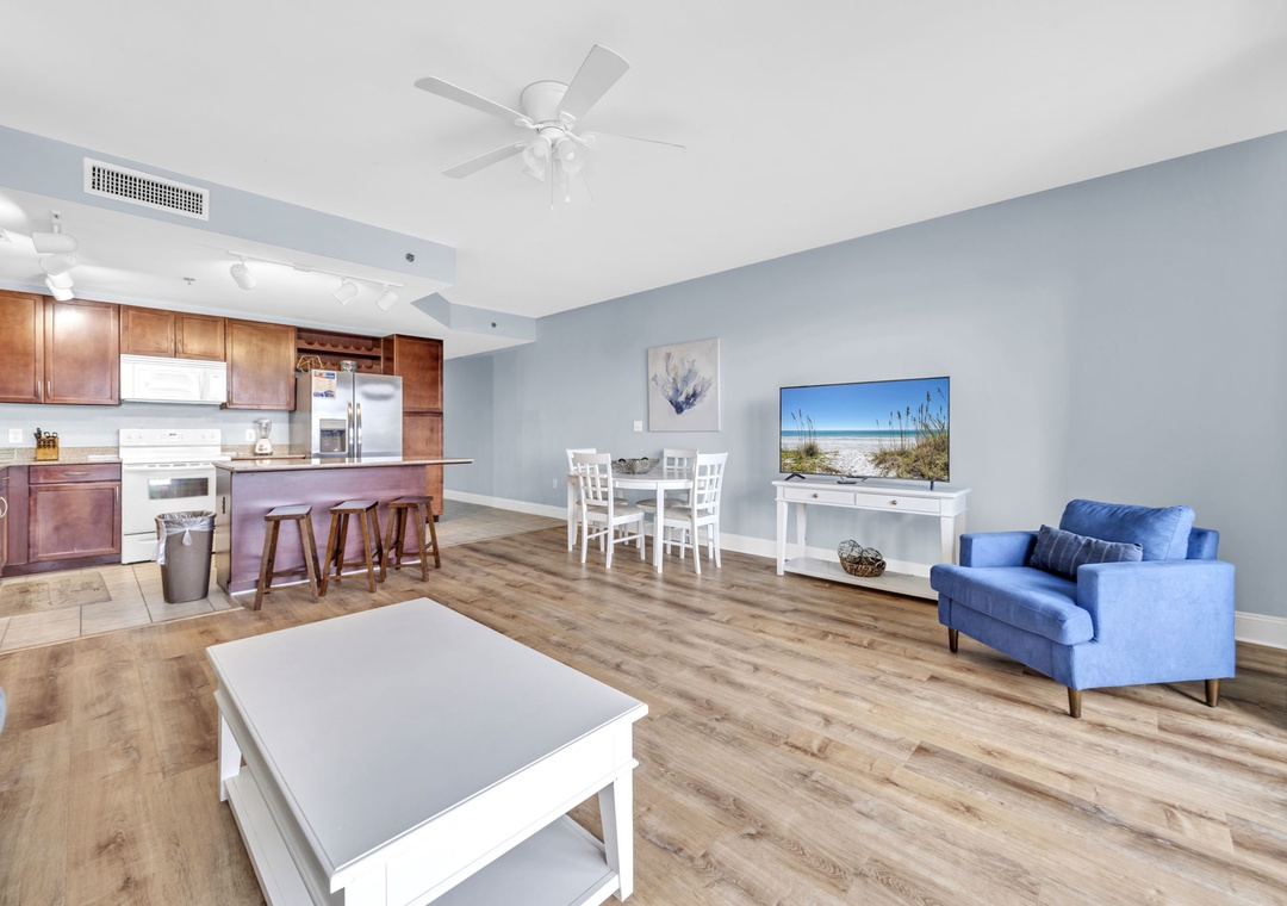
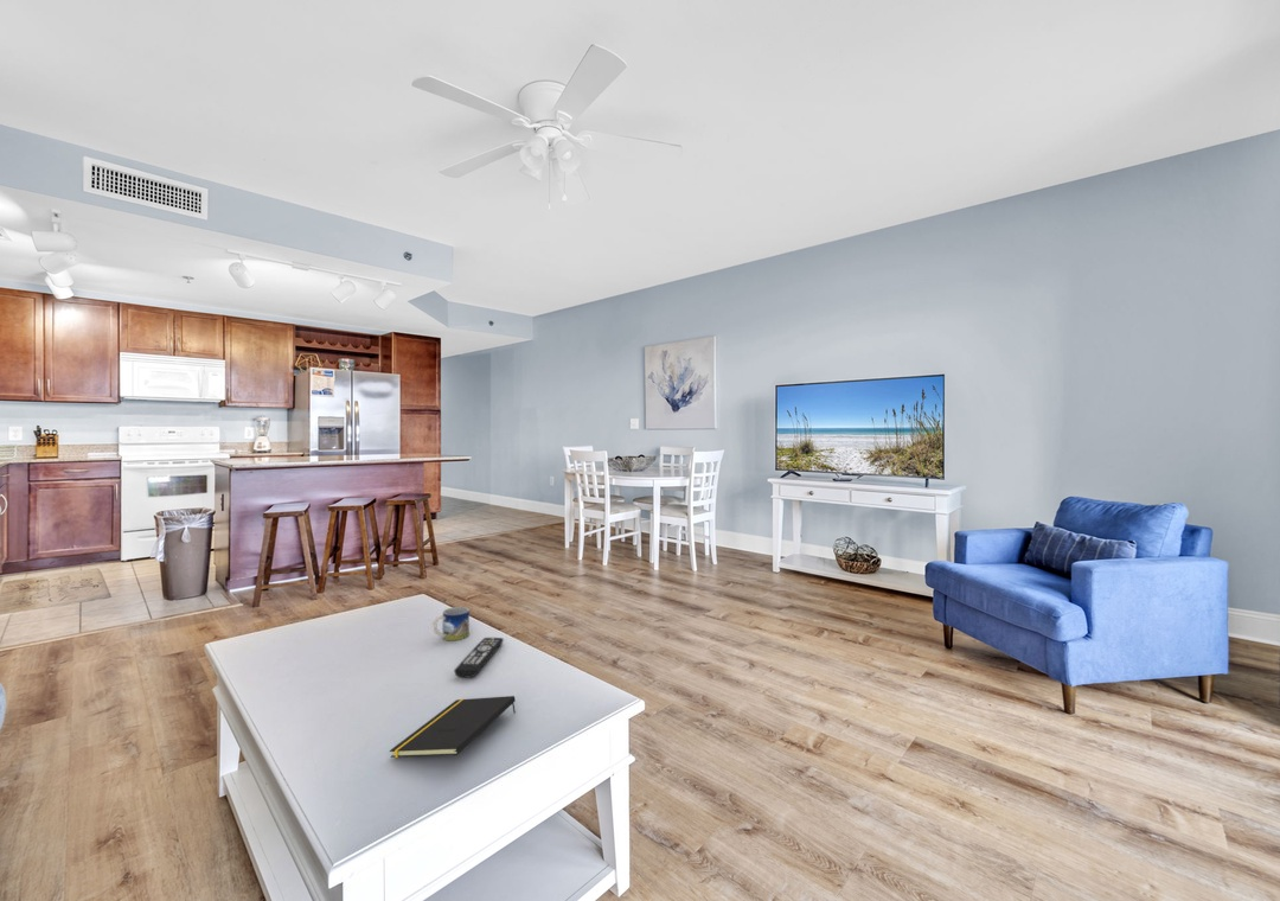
+ notepad [389,695,517,759]
+ remote control [453,637,505,678]
+ mug [431,606,471,641]
